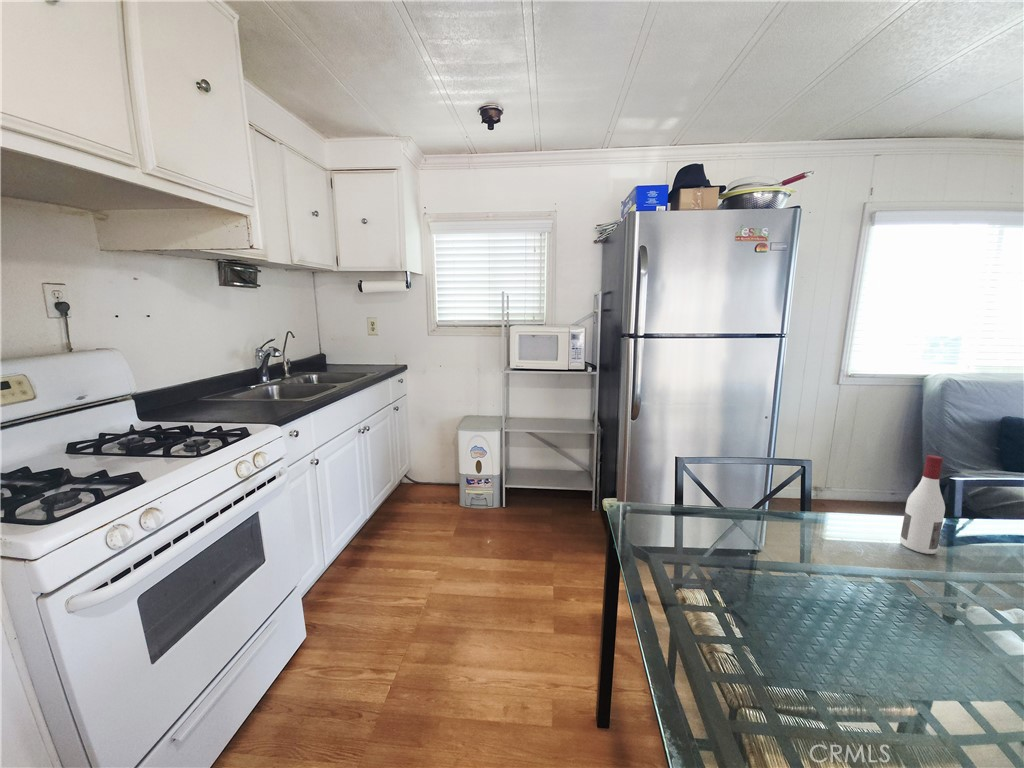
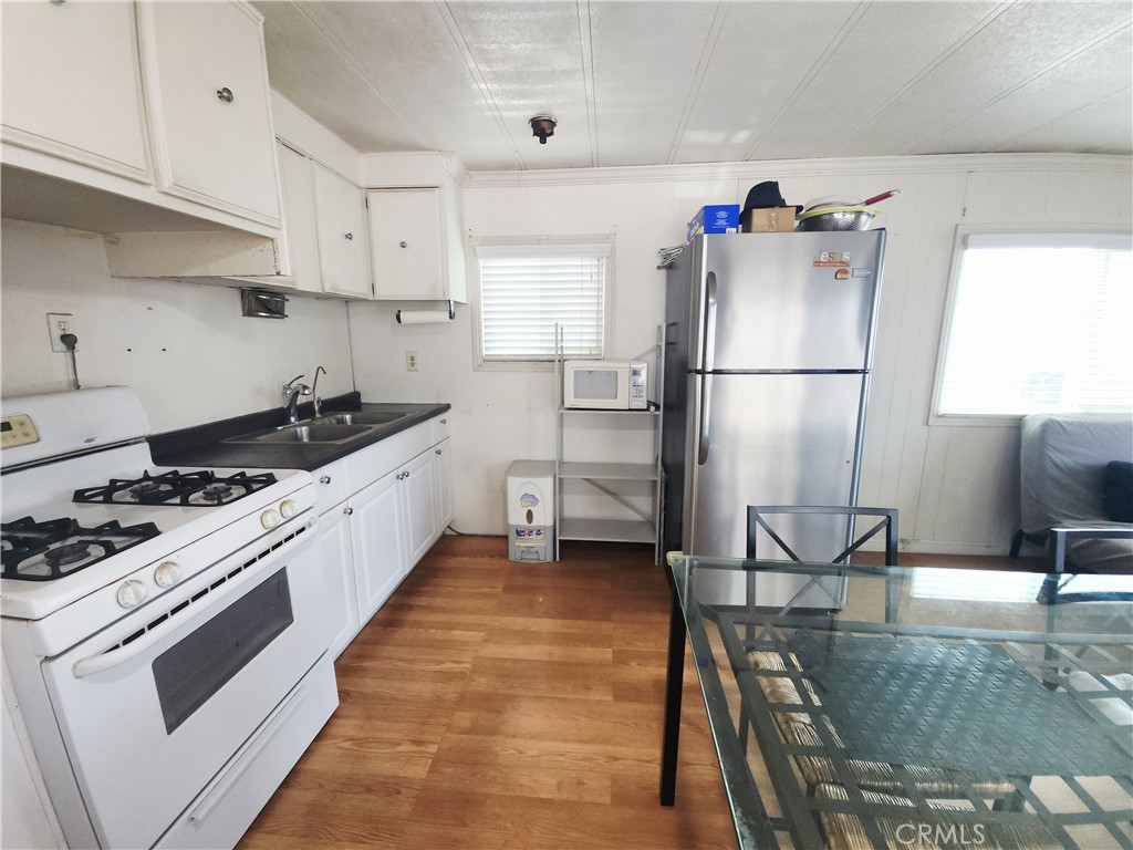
- alcohol [899,454,946,555]
